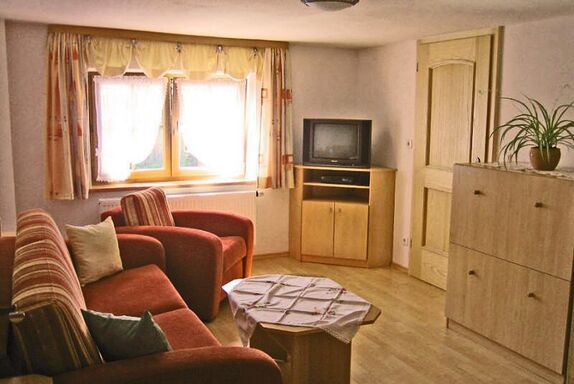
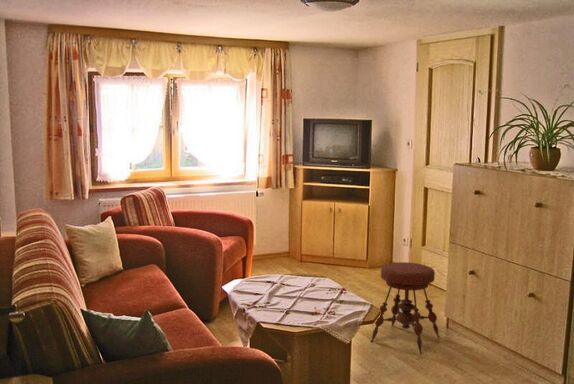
+ stool [369,261,441,355]
